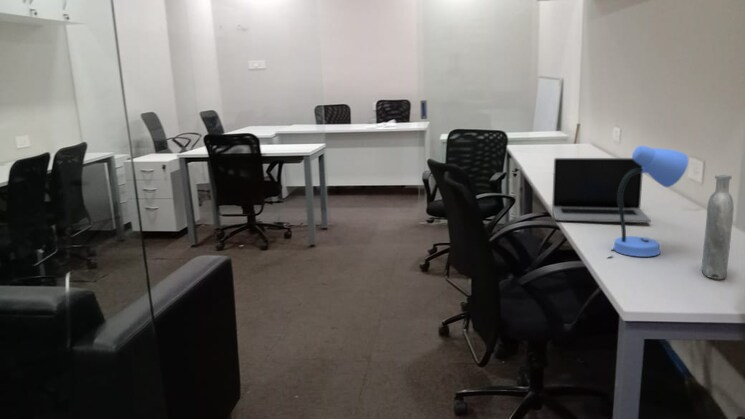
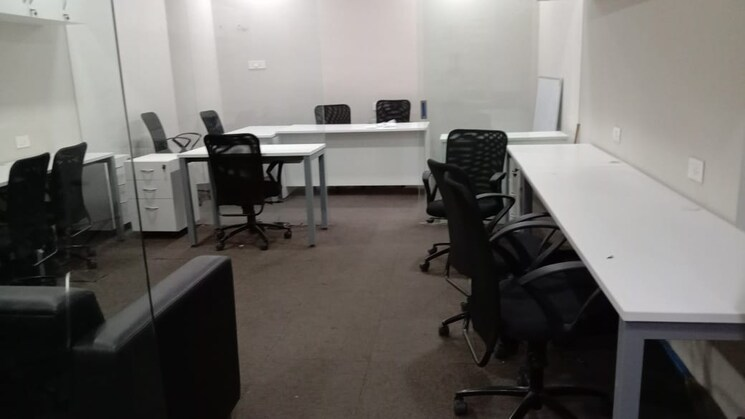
- laptop [551,157,652,224]
- desk lamp [610,145,689,258]
- bottle [701,173,735,280]
